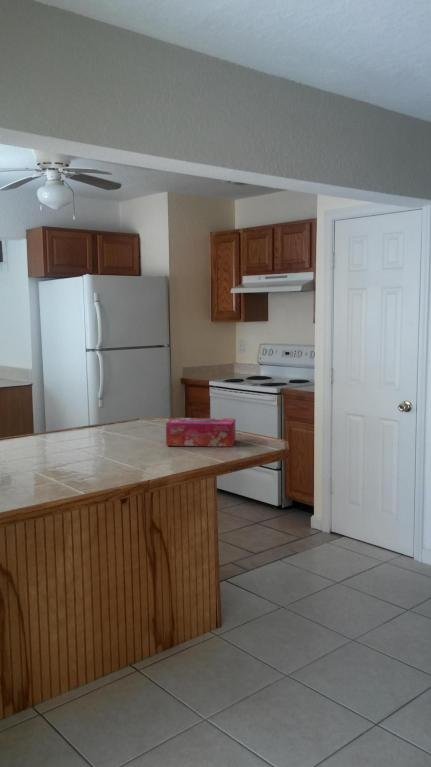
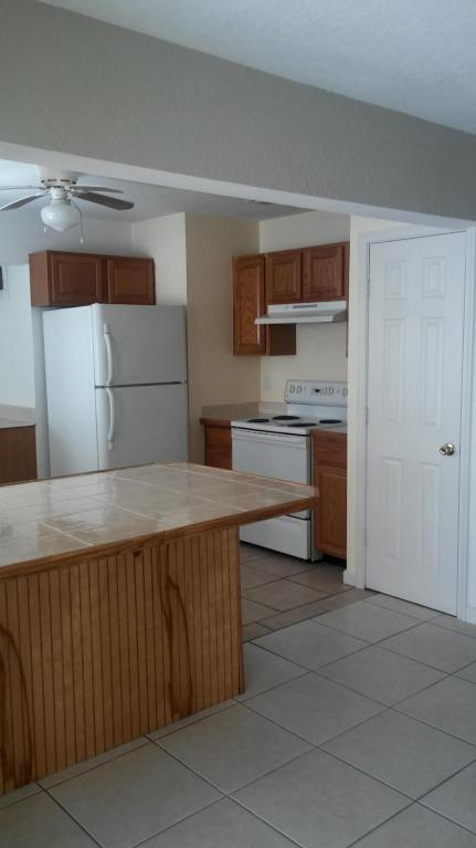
- tissue box [165,417,236,448]
